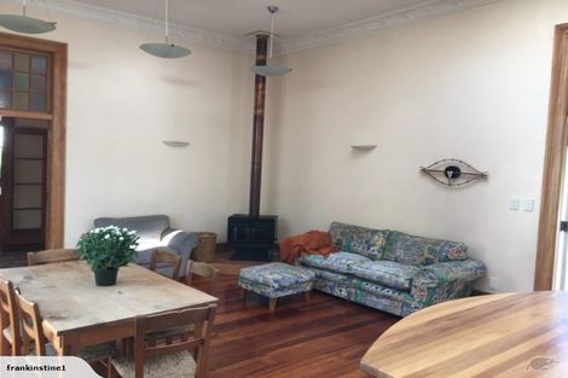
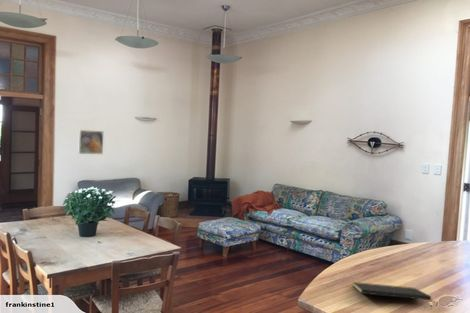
+ notepad [351,281,433,310]
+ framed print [77,129,104,155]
